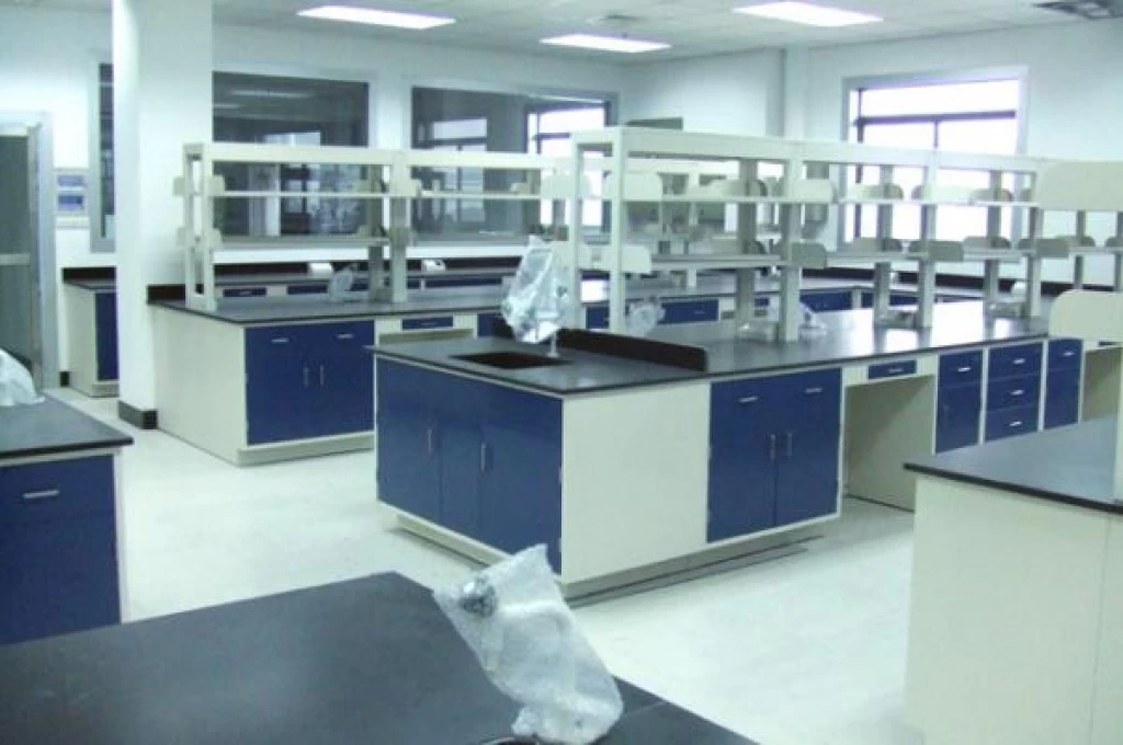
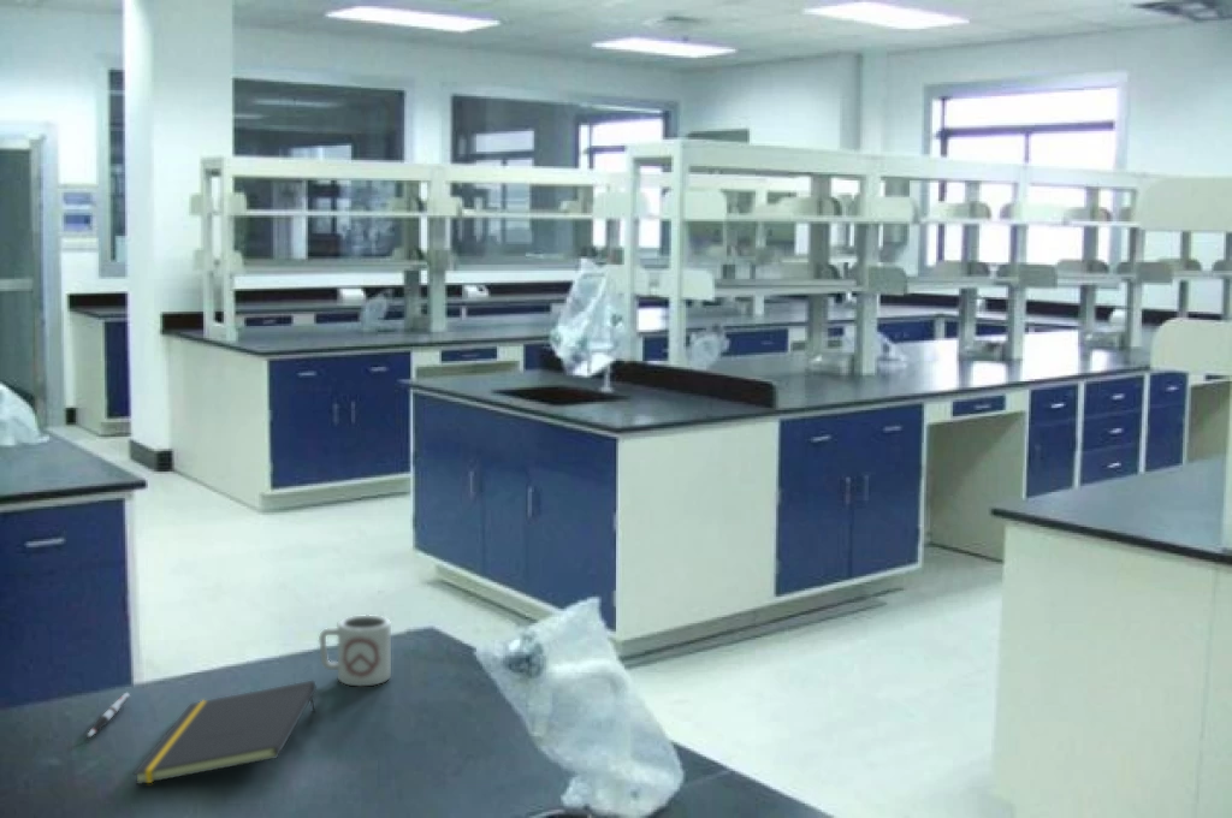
+ pen [85,692,131,739]
+ cup [318,614,392,687]
+ notepad [132,680,318,786]
